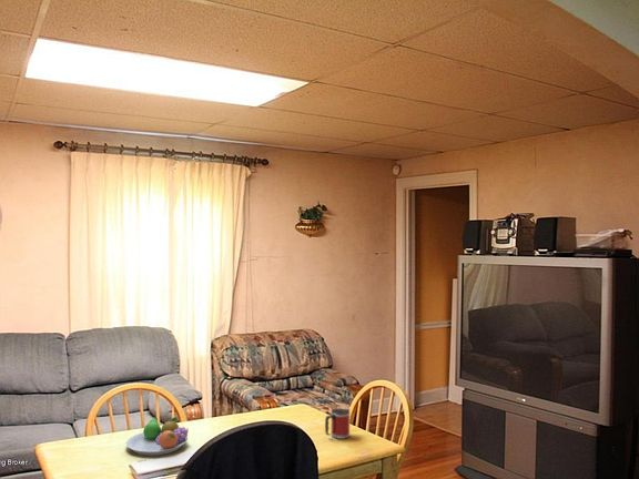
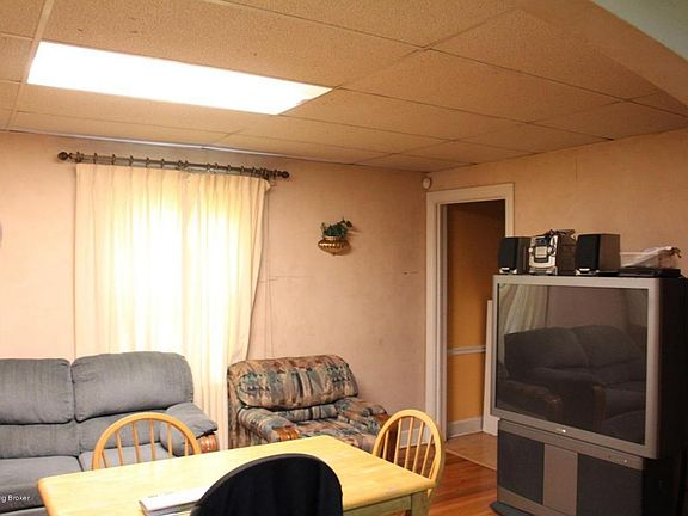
- mug [324,408,351,440]
- fruit bowl [125,416,190,457]
